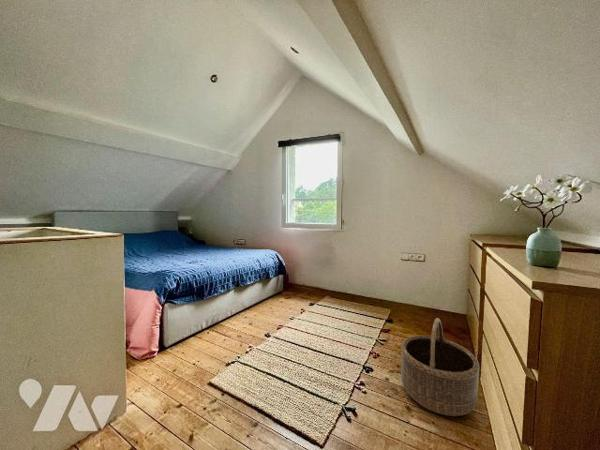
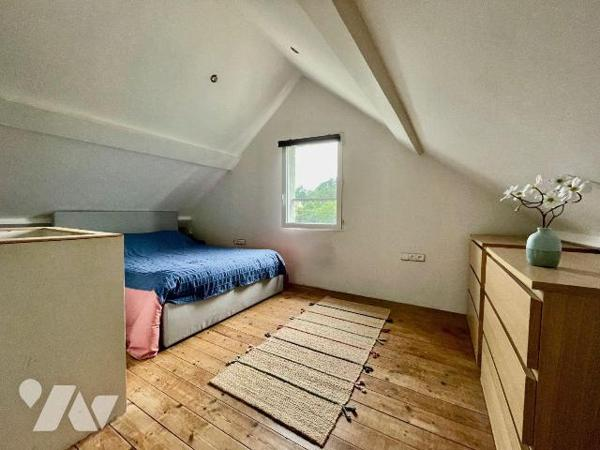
- basket [400,317,480,417]
